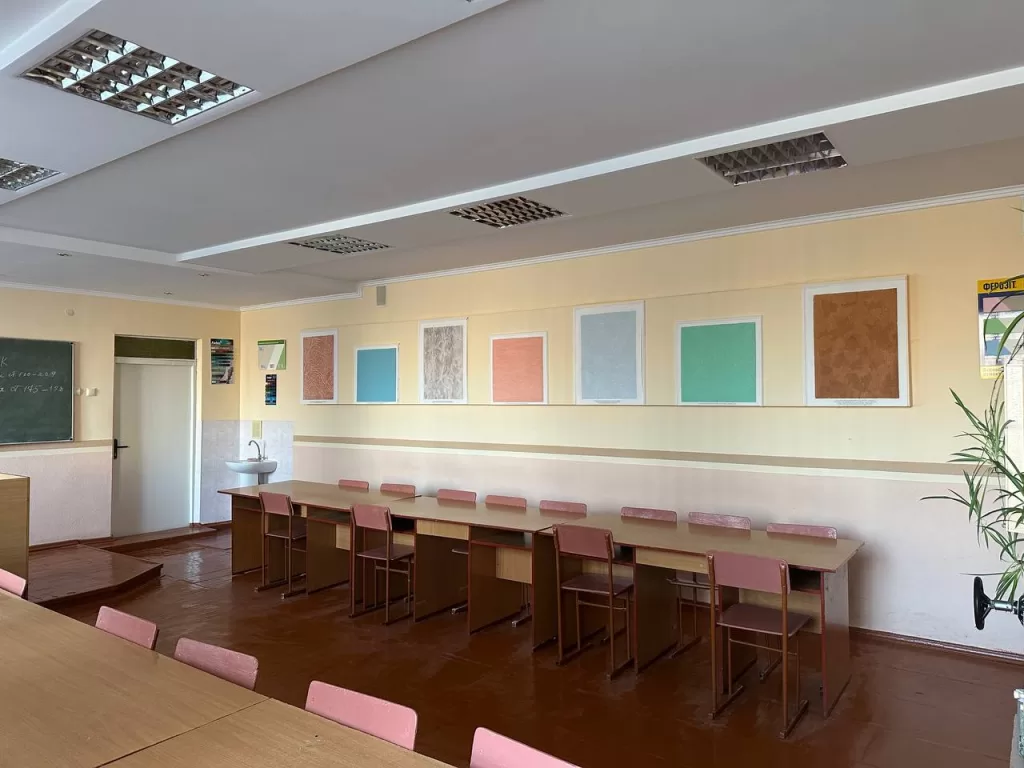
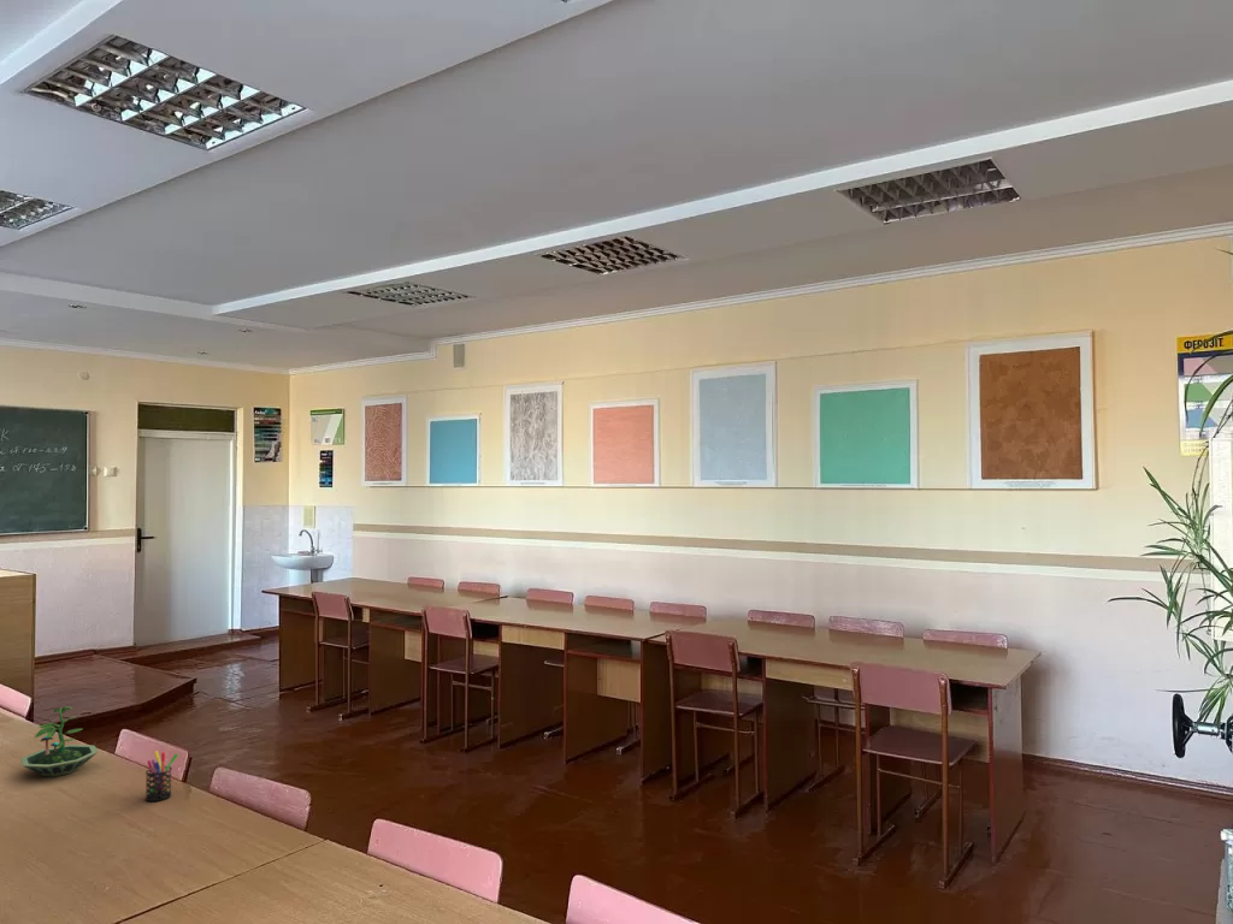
+ pen holder [144,750,179,802]
+ terrarium [19,705,99,778]
